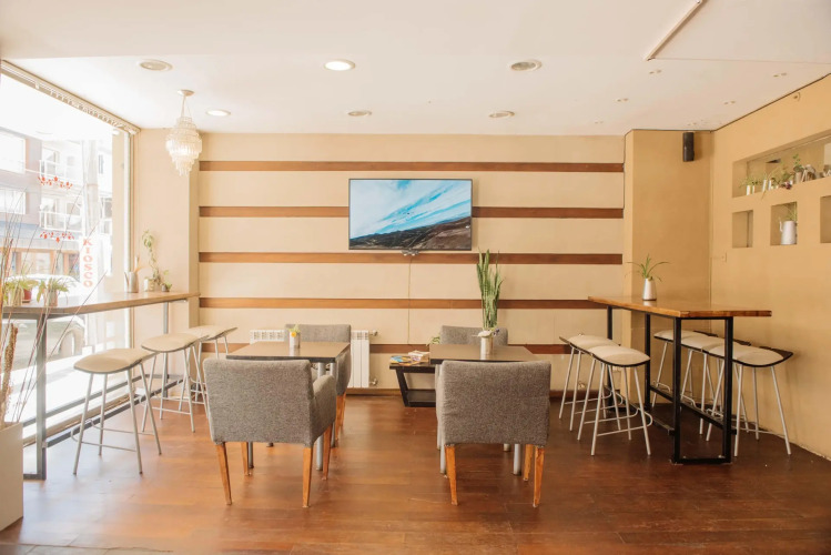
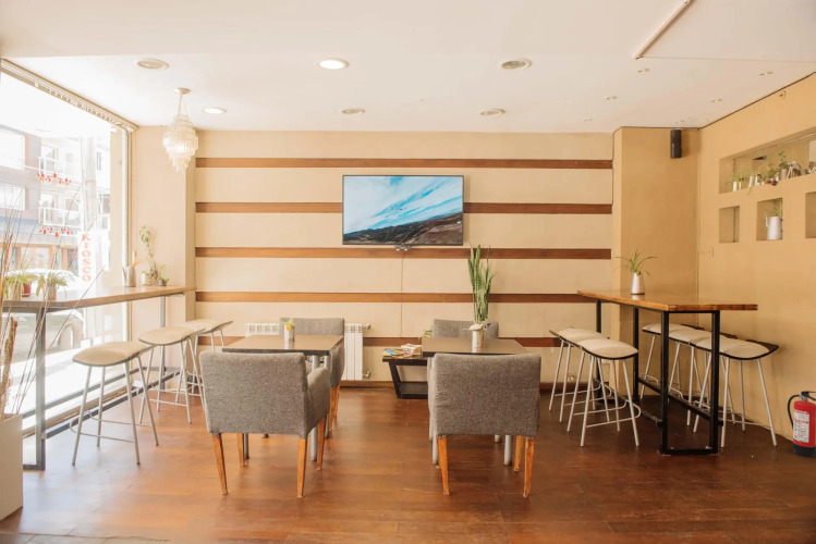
+ fire extinguisher [787,390,816,458]
